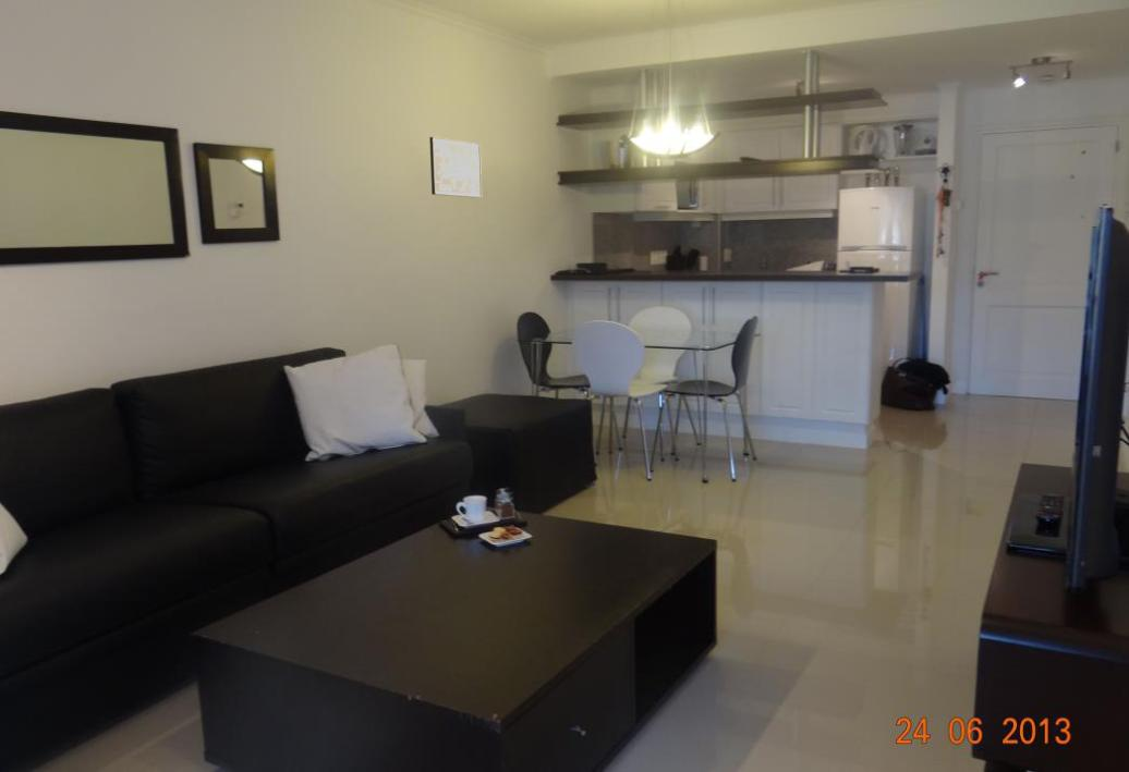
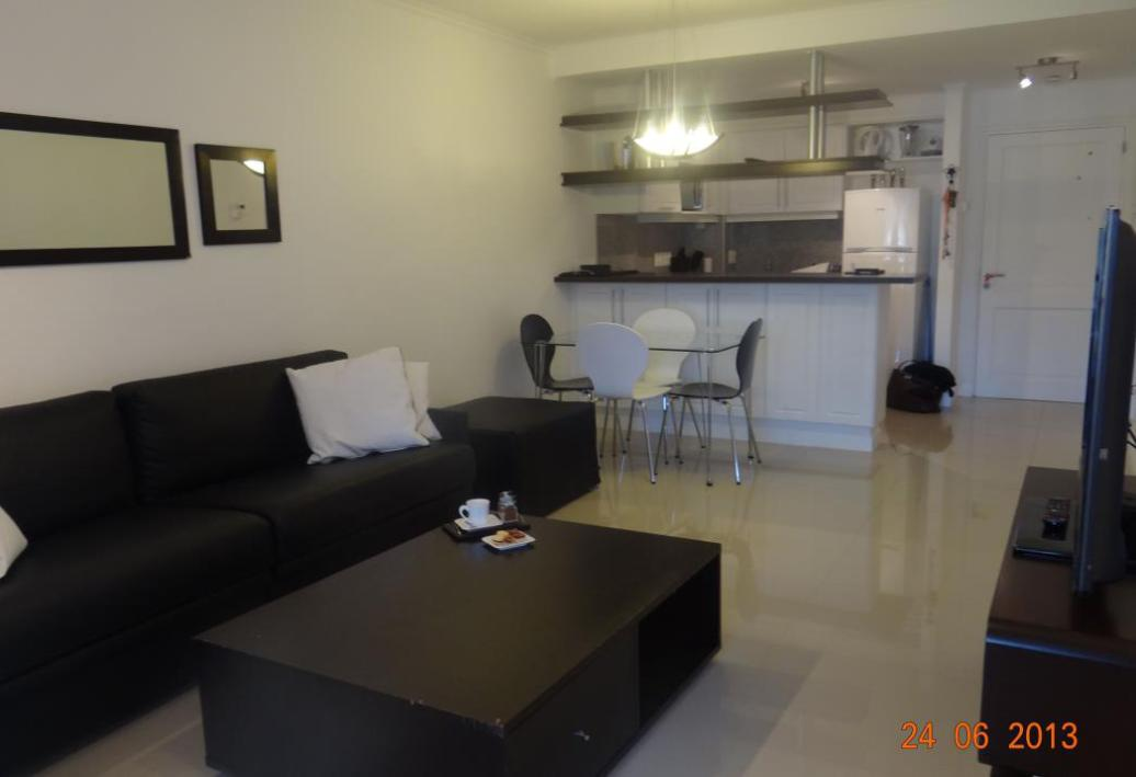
- wall art [428,136,483,199]
